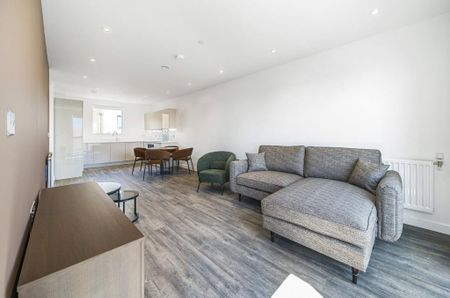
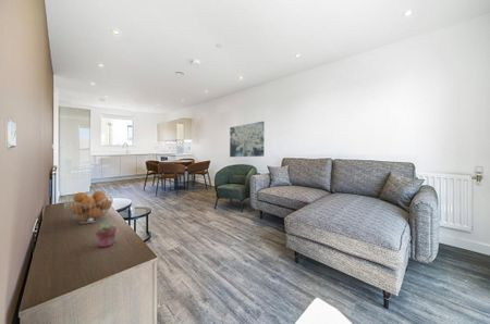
+ potted succulent [95,222,118,248]
+ fruit basket [63,189,114,224]
+ wall art [229,121,266,158]
